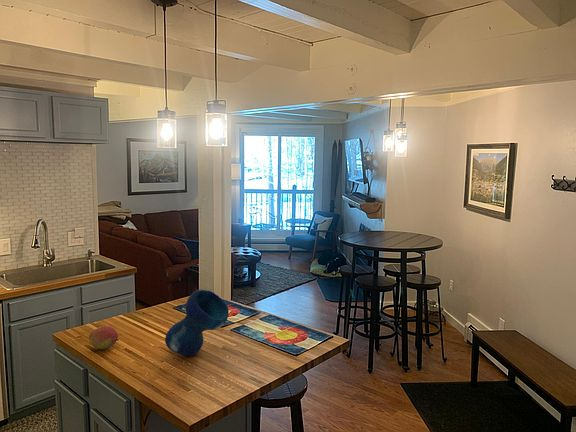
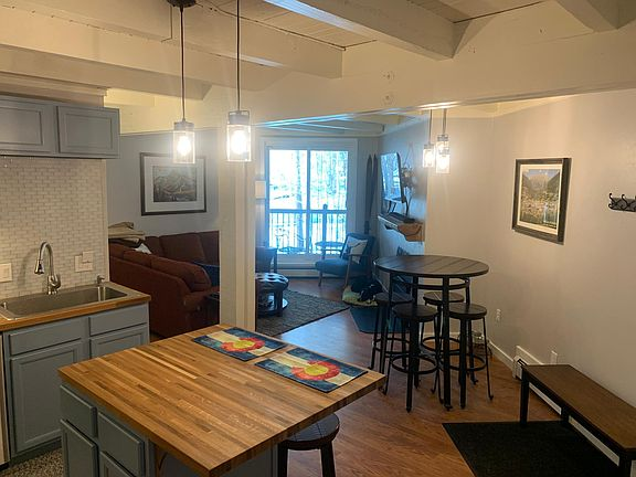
- vase [164,289,230,357]
- fruit [88,325,120,350]
